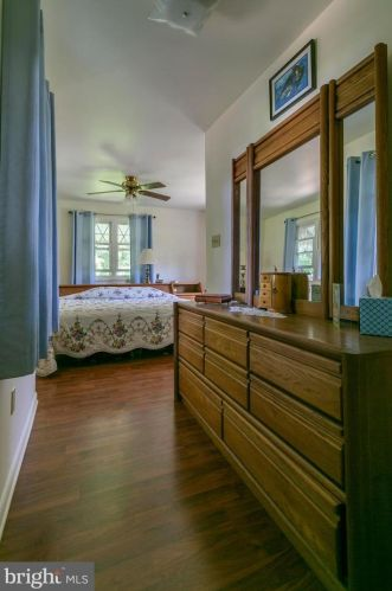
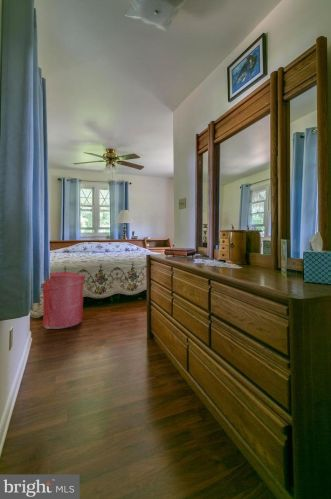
+ laundry hamper [42,271,86,330]
